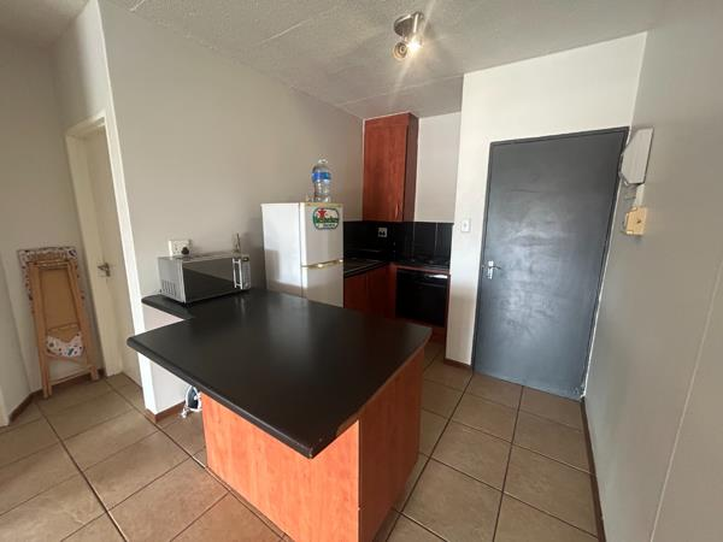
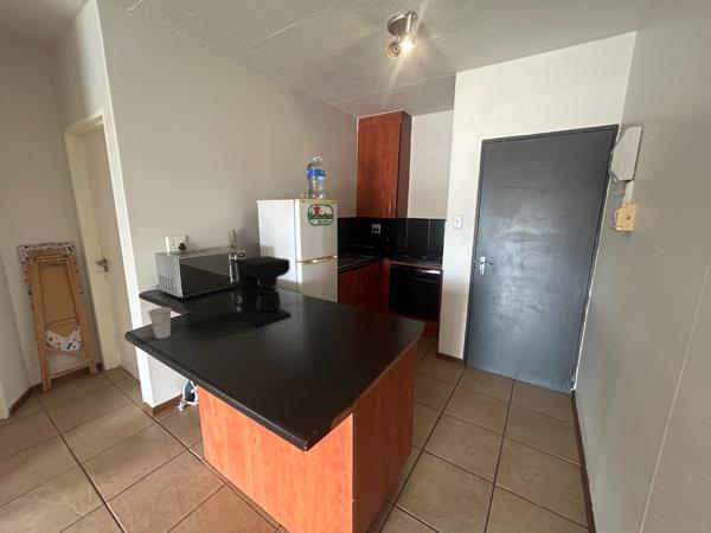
+ cup [147,307,173,340]
+ coffee maker [231,255,293,327]
